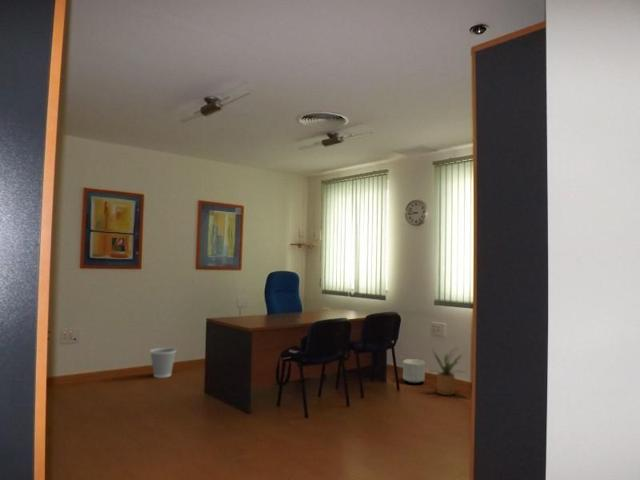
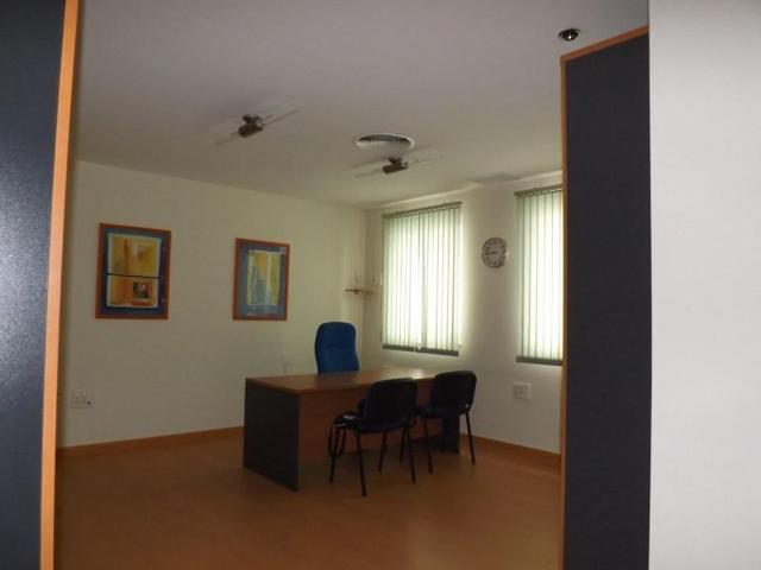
- wastebasket [149,347,178,379]
- house plant [425,345,467,396]
- planter [402,358,426,385]
